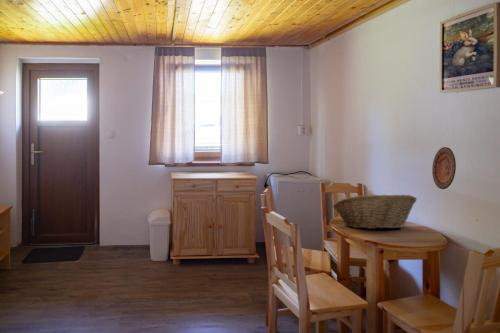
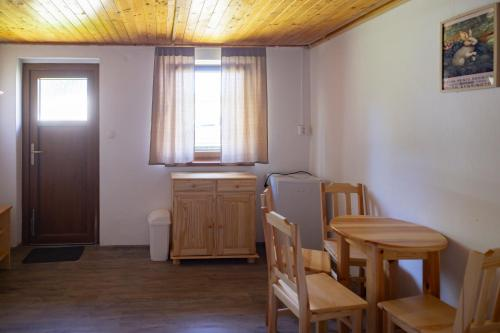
- fruit basket [332,194,418,230]
- decorative plate [431,146,457,190]
